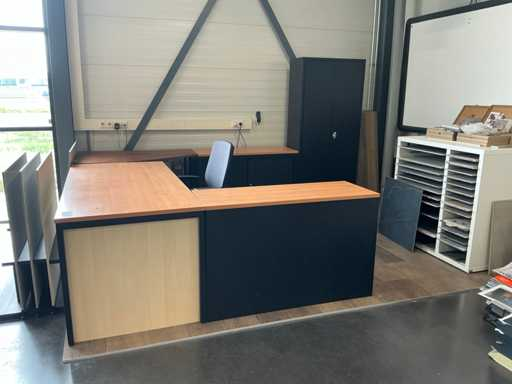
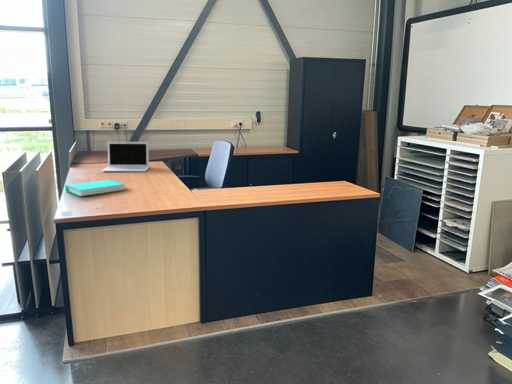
+ laptop [101,141,150,172]
+ binder [64,179,126,197]
